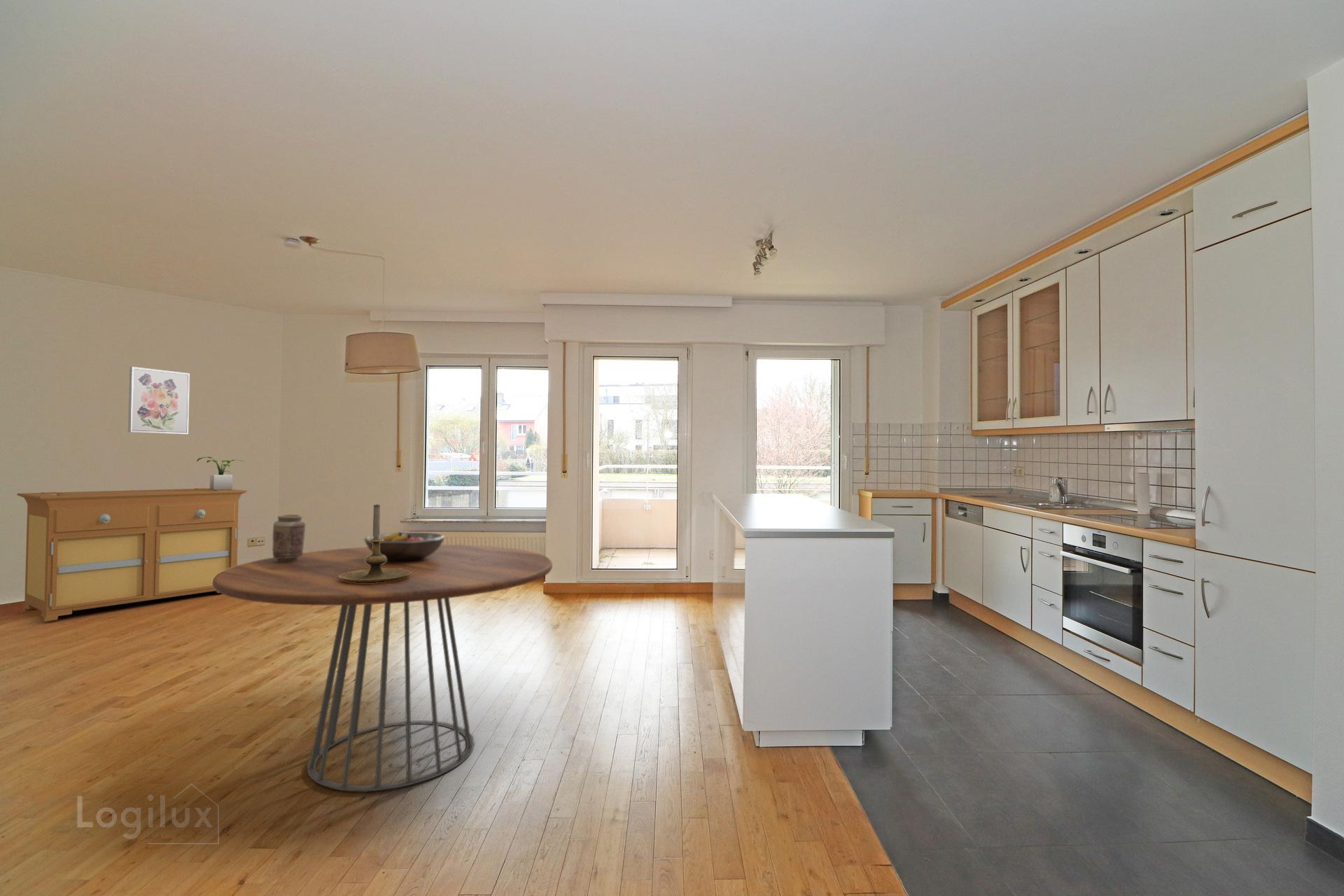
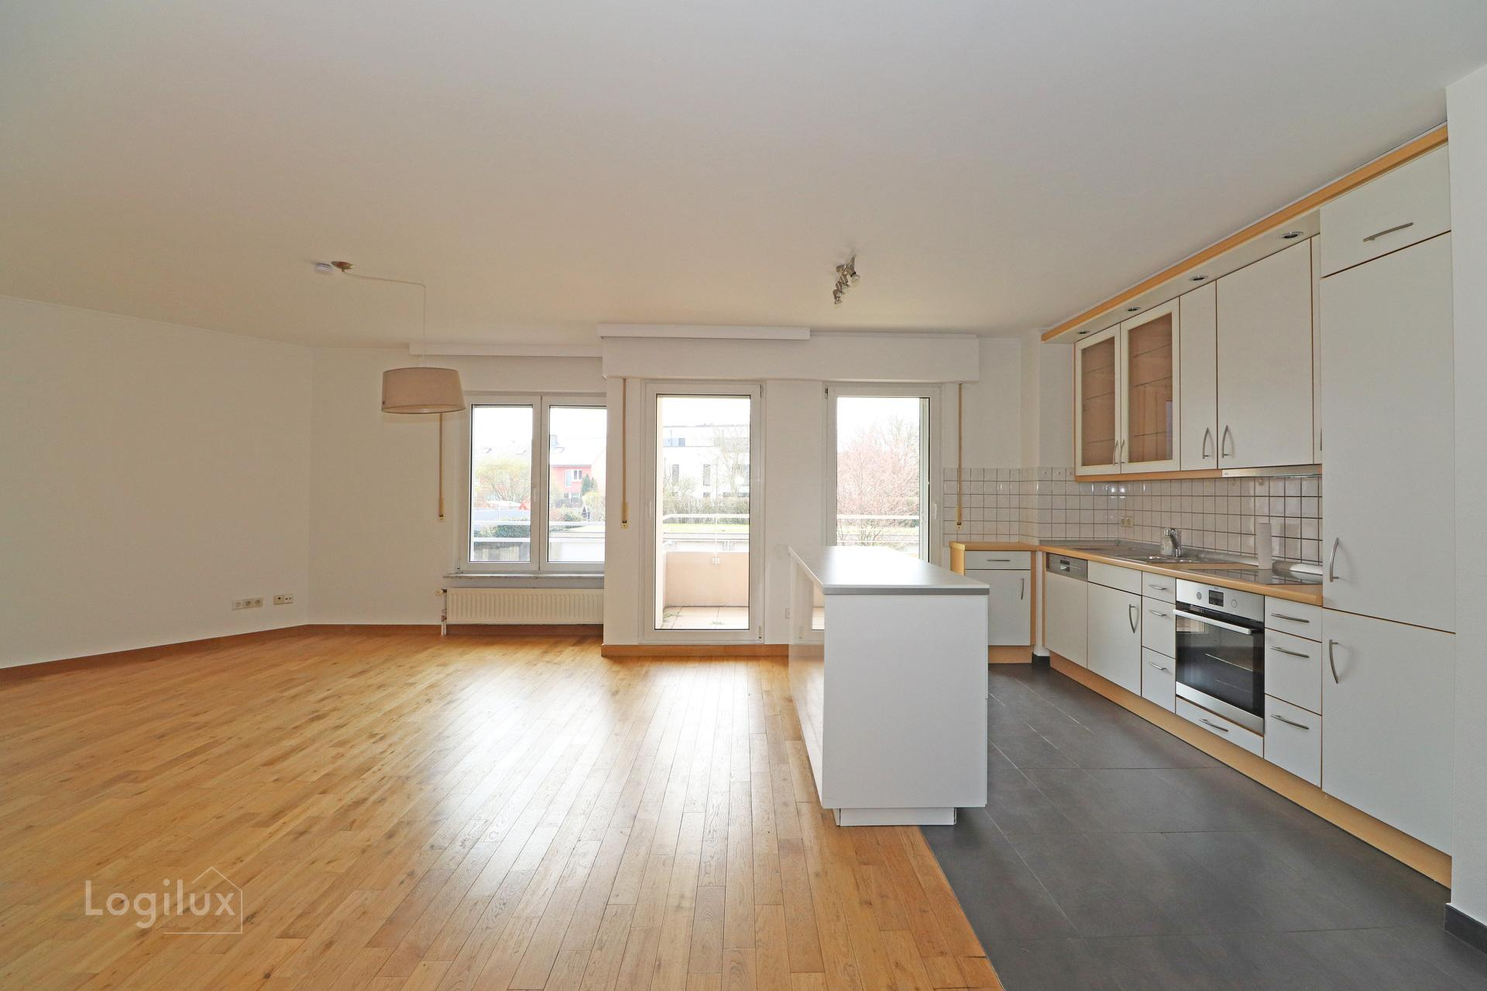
- sideboard [16,487,248,622]
- wall art [127,366,190,435]
- dining table [213,544,553,792]
- potted plant [196,456,246,490]
- candle holder [339,503,411,583]
- vase [272,514,307,562]
- fruit bowl [363,532,446,561]
